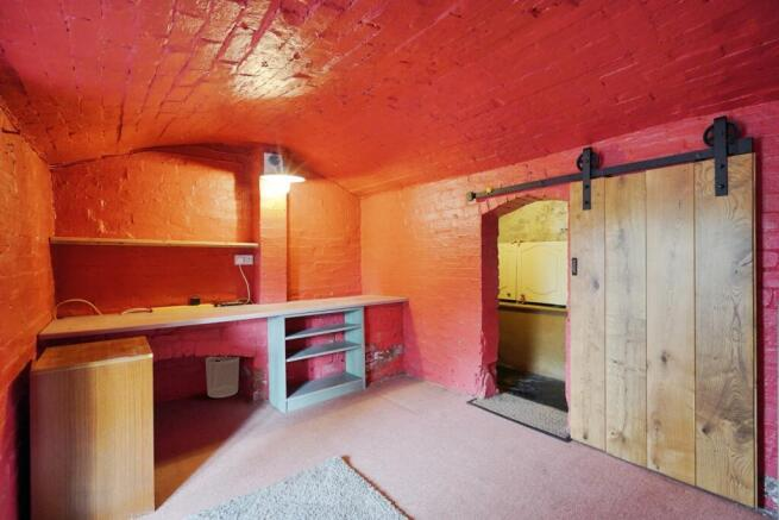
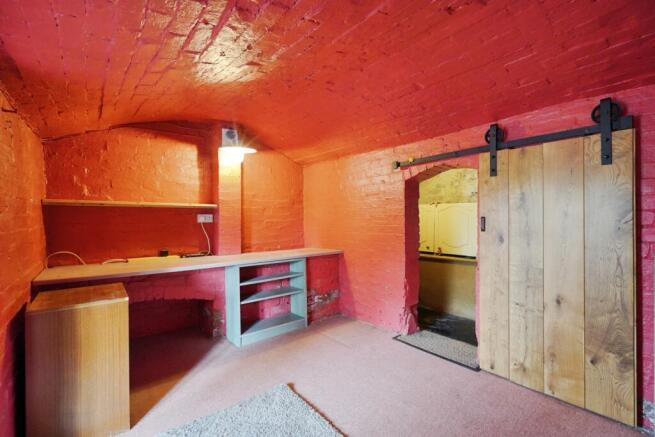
- waste bin [205,356,240,399]
